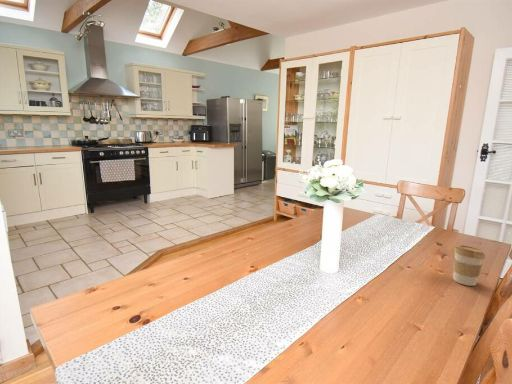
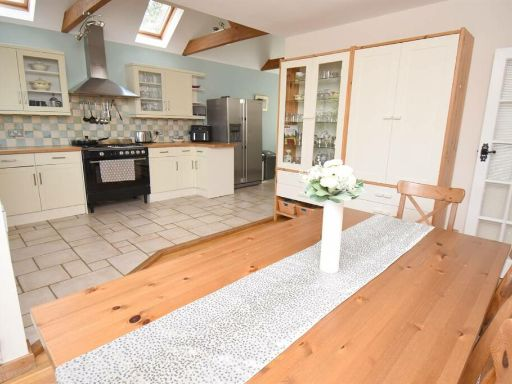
- coffee cup [452,244,486,287]
